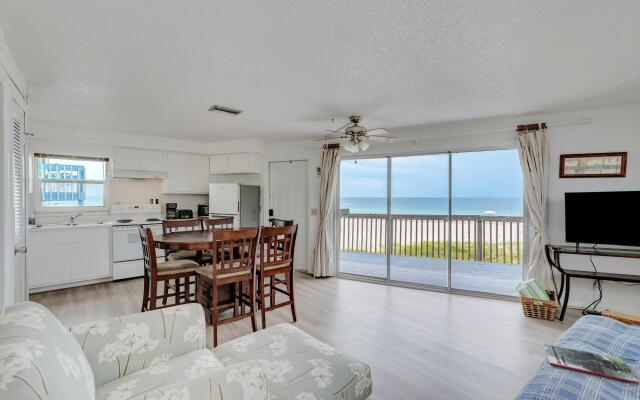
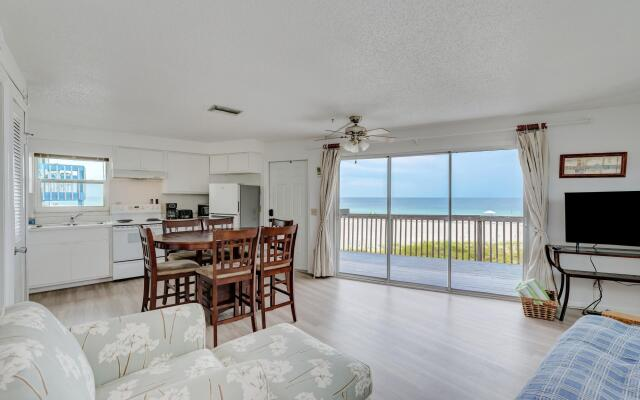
- magazine [542,343,640,385]
